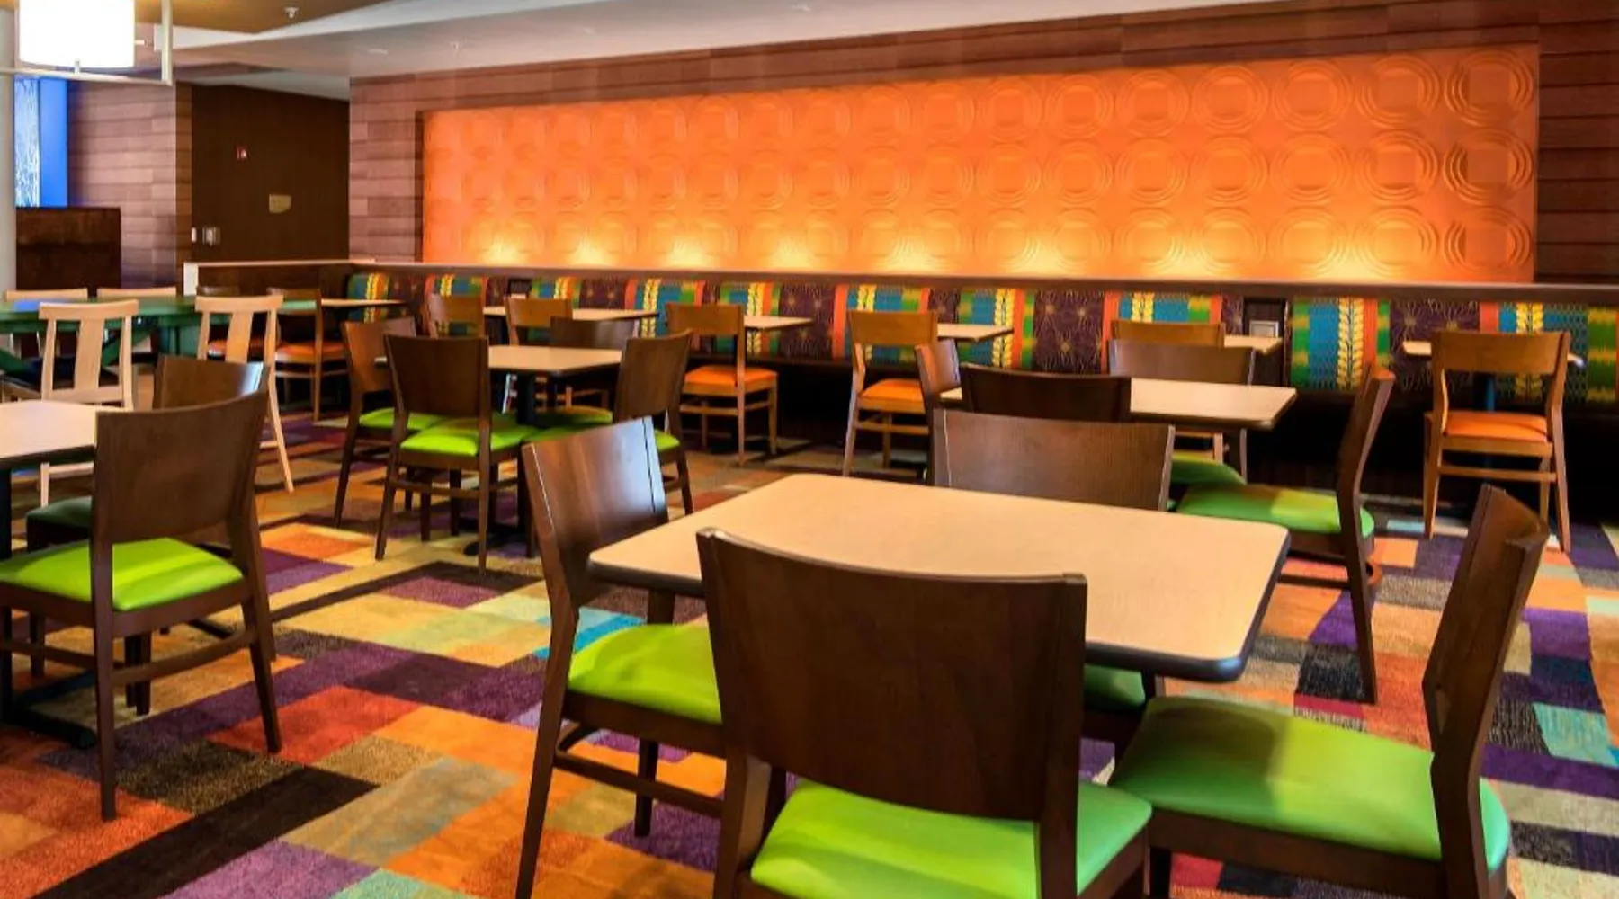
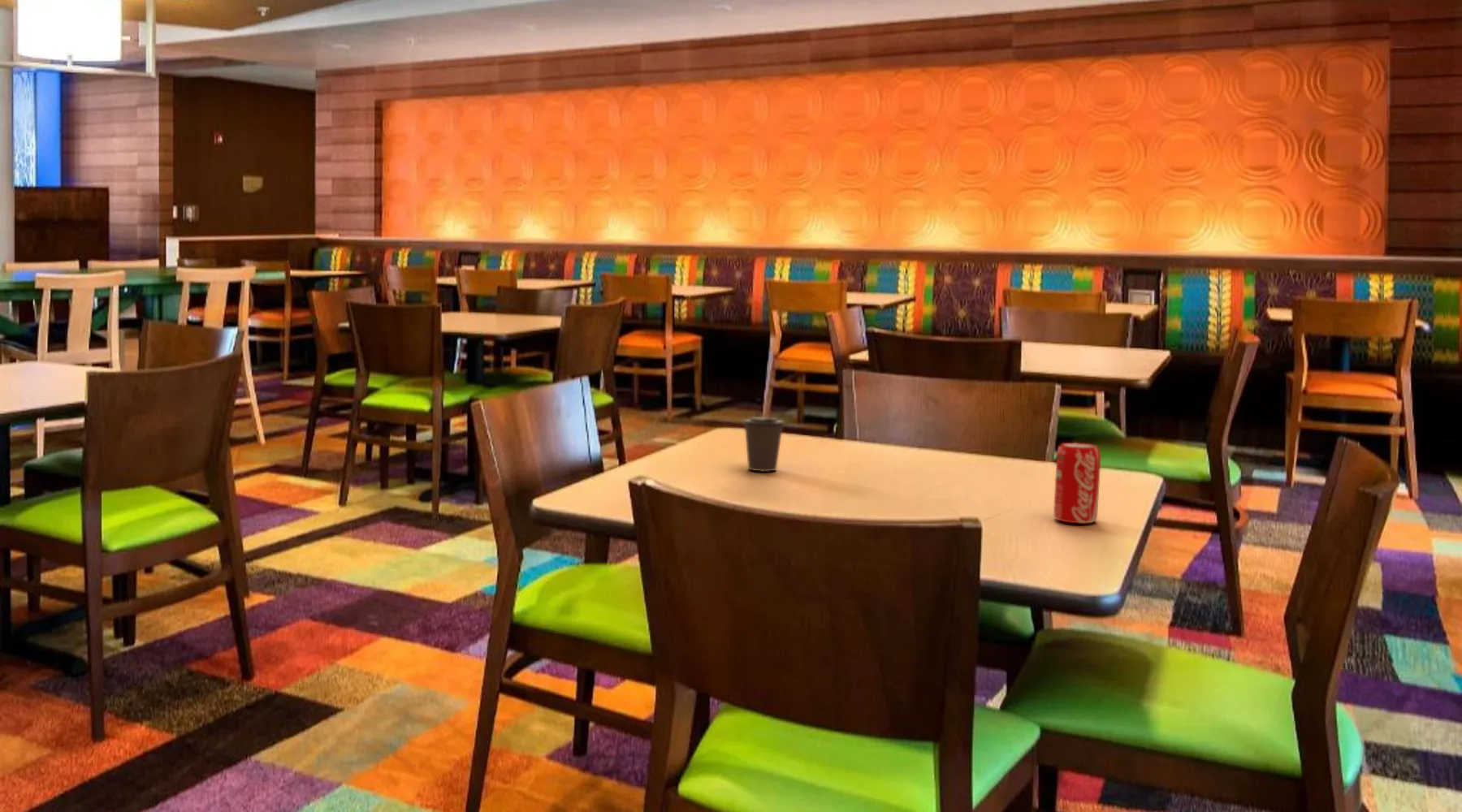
+ coffee cup [742,416,785,473]
+ beverage can [1053,442,1101,525]
